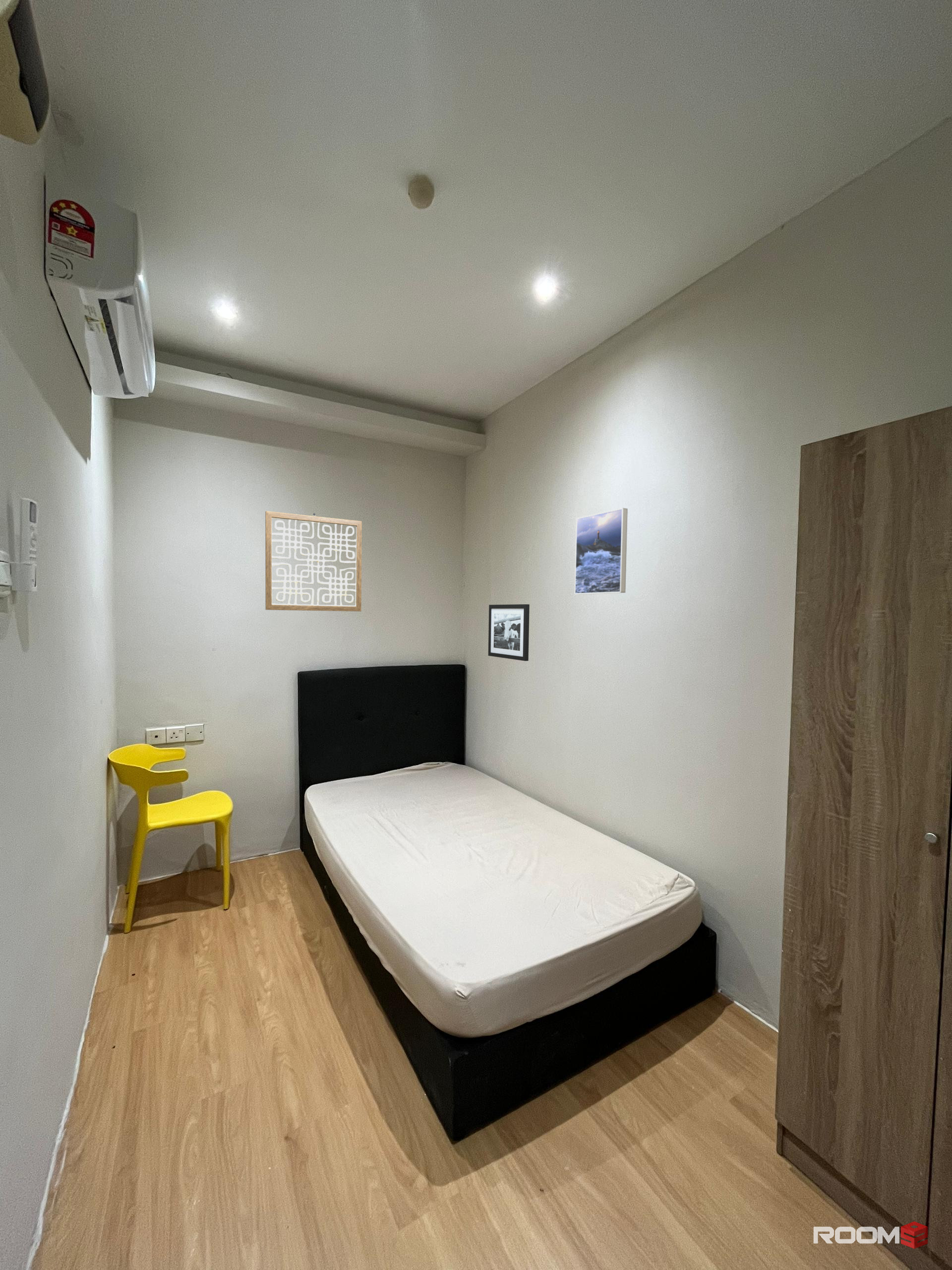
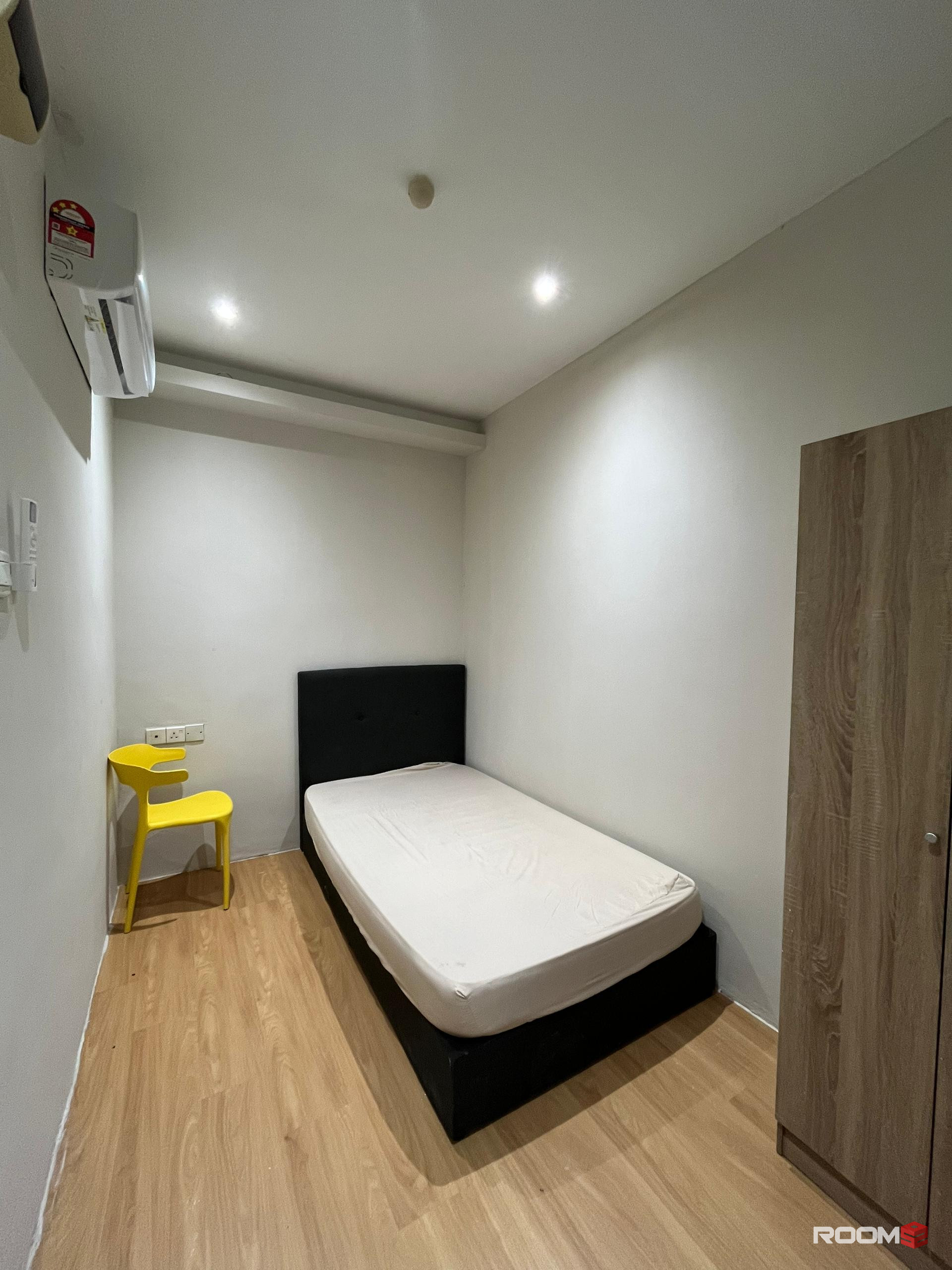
- picture frame [488,604,530,661]
- wall art [265,510,362,612]
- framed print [574,508,628,595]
